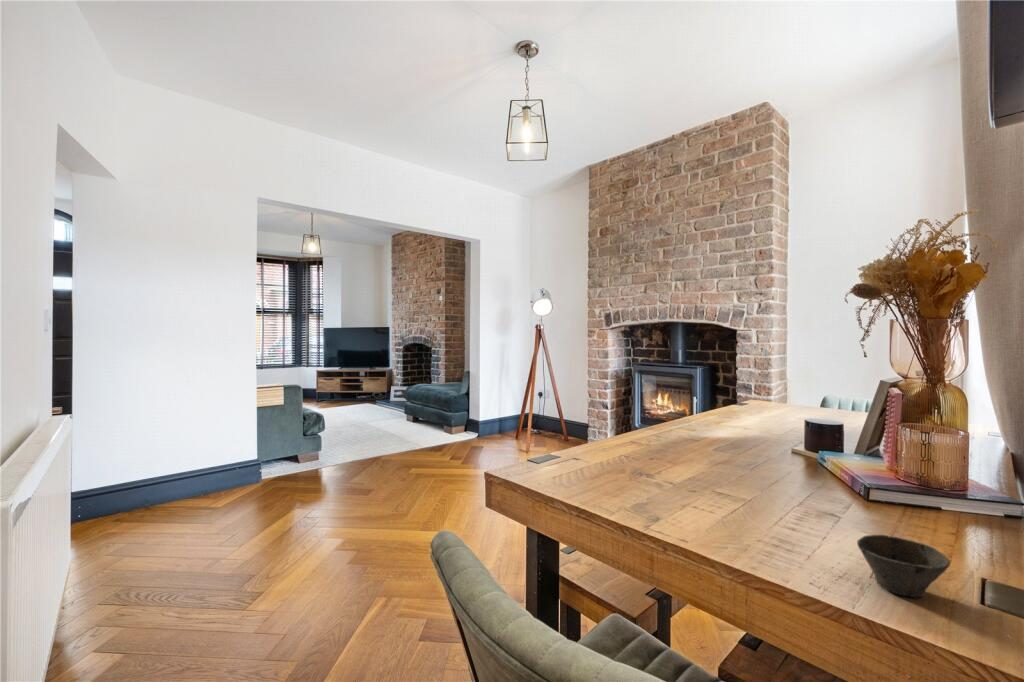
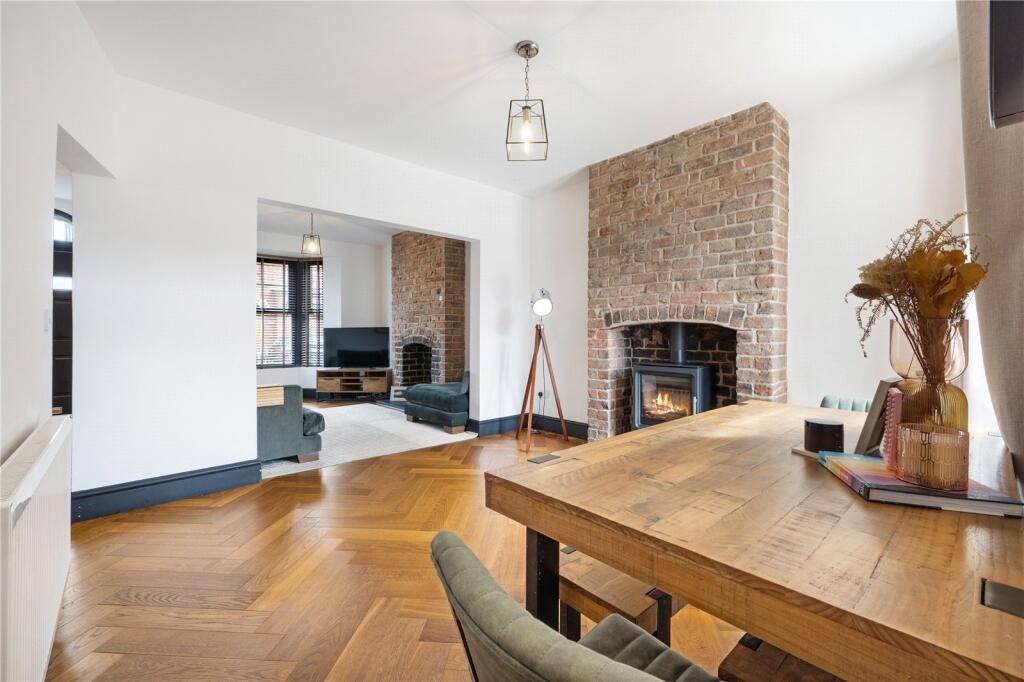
- cup [856,534,951,598]
